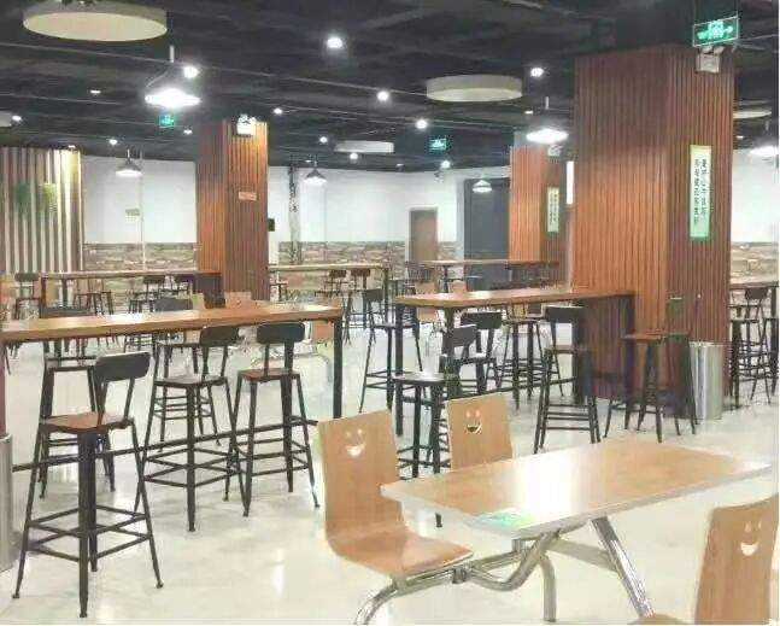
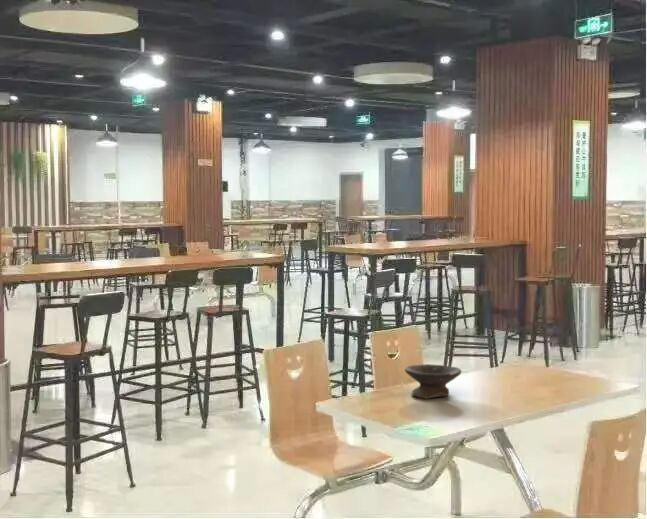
+ bowl [404,363,462,400]
